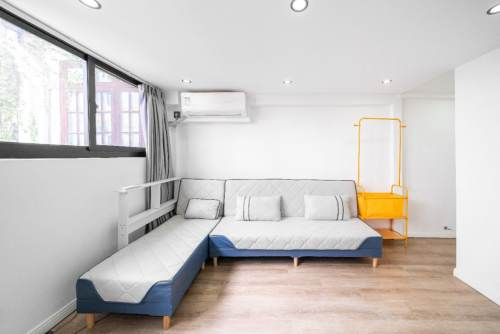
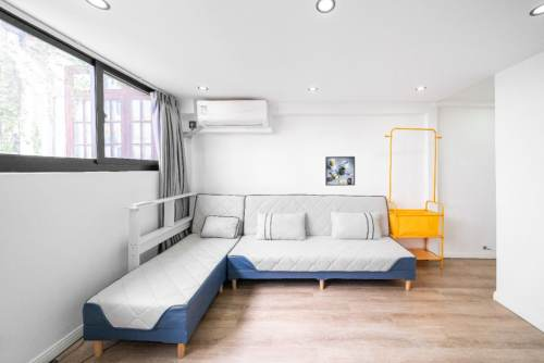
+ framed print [324,155,356,187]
